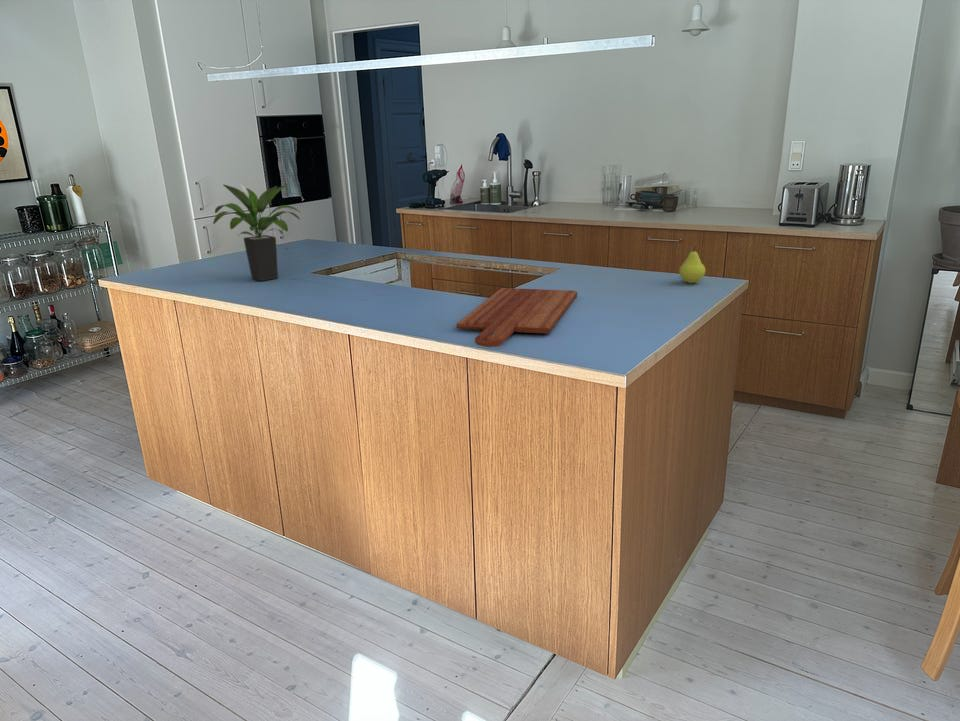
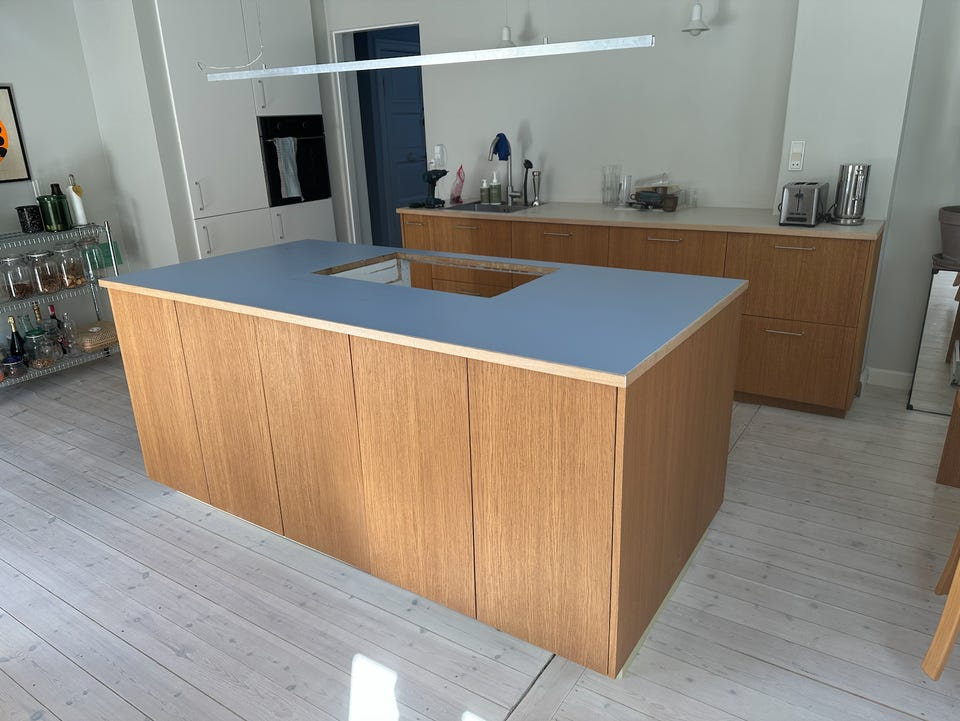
- cutting board [456,287,578,348]
- fruit [678,245,707,284]
- potted plant [212,182,302,282]
